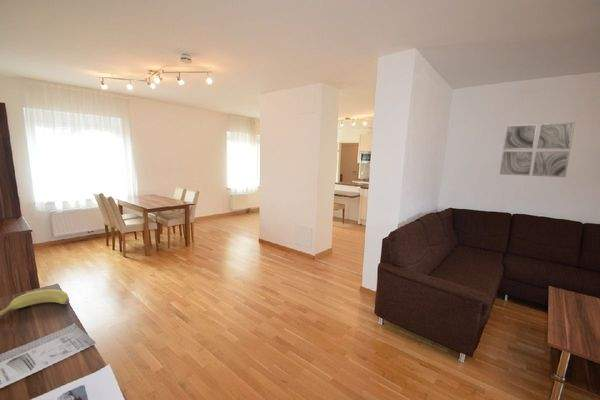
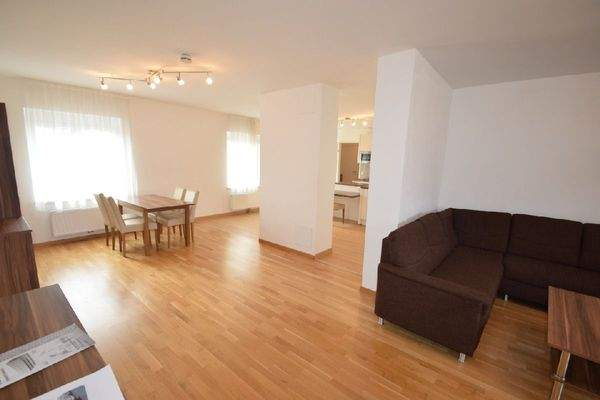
- wall art [499,121,576,178]
- banana [0,288,70,316]
